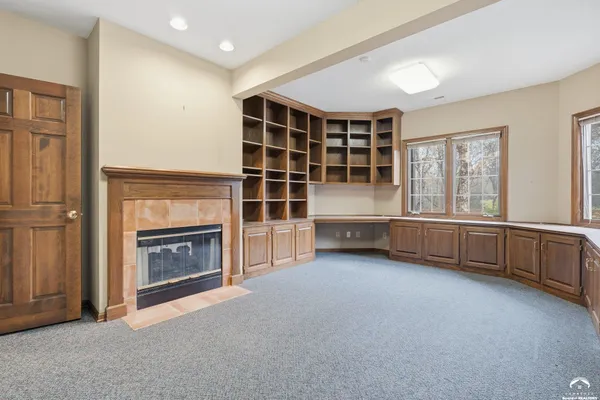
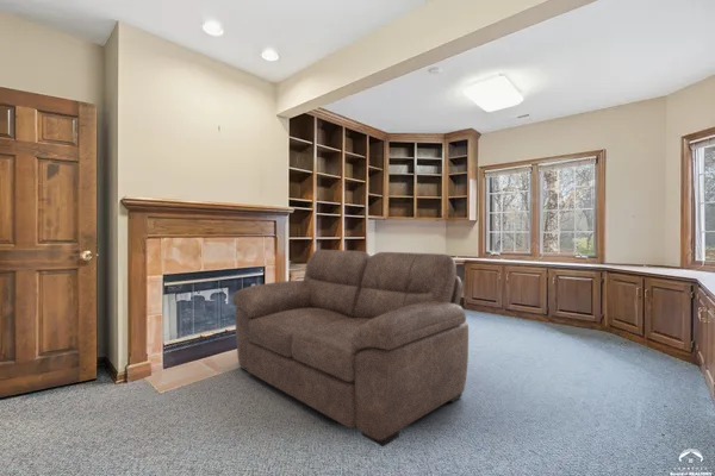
+ sofa [231,249,470,449]
